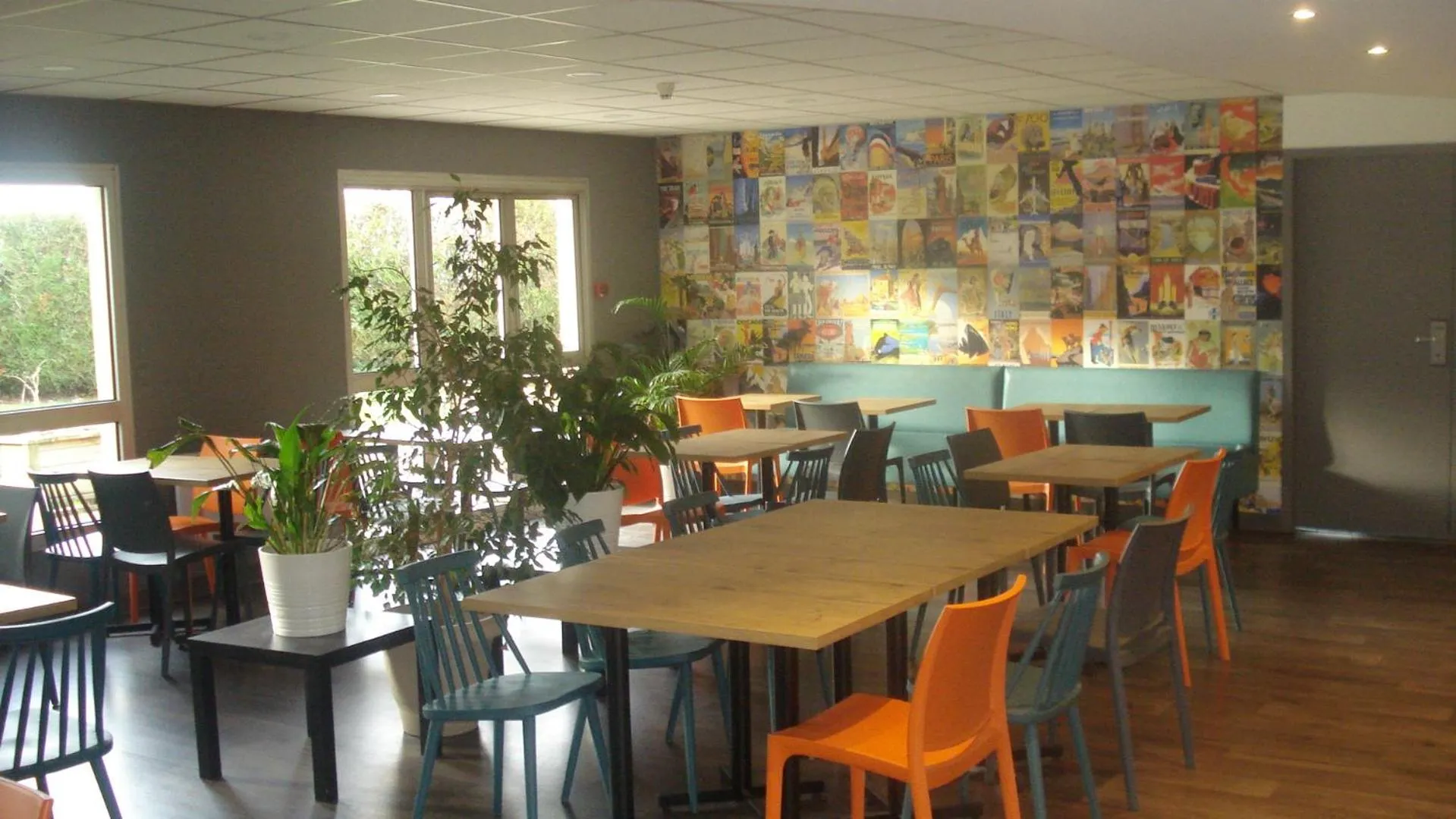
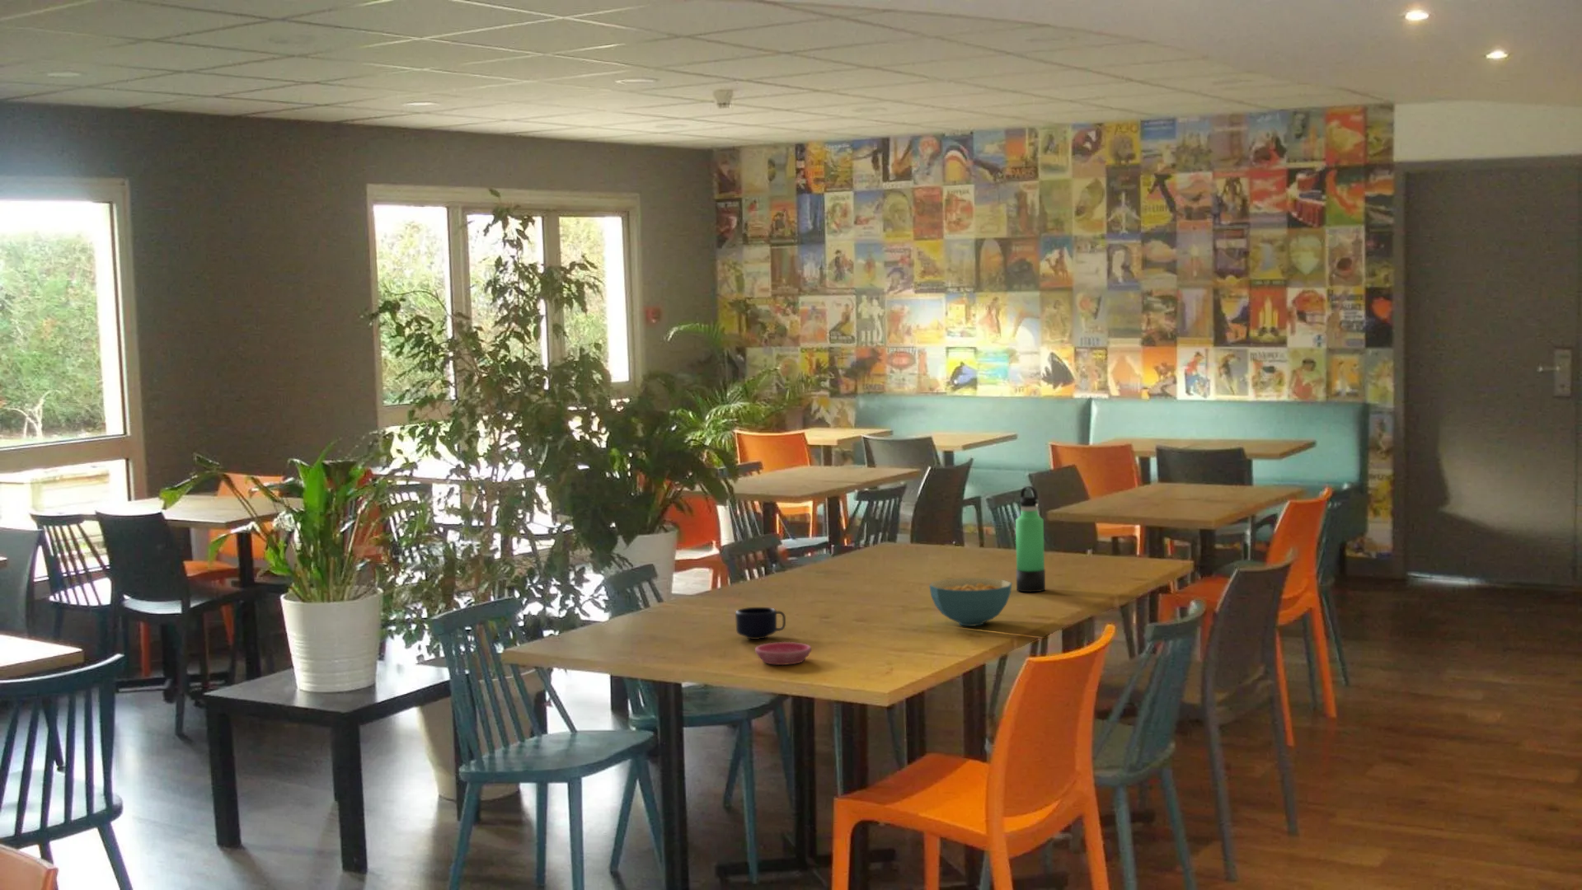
+ mug [734,606,787,640]
+ saucer [754,641,812,666]
+ cereal bowl [928,577,1013,627]
+ thermos bottle [1015,486,1046,592]
